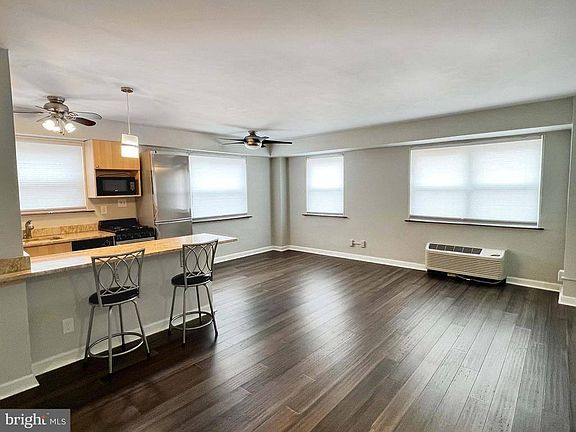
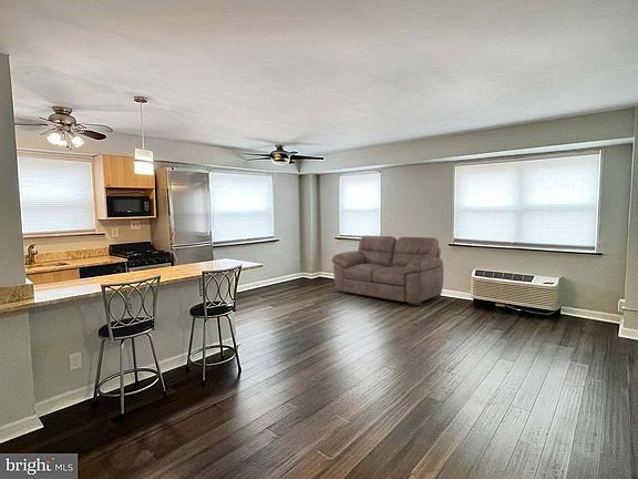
+ sofa [331,234,445,307]
